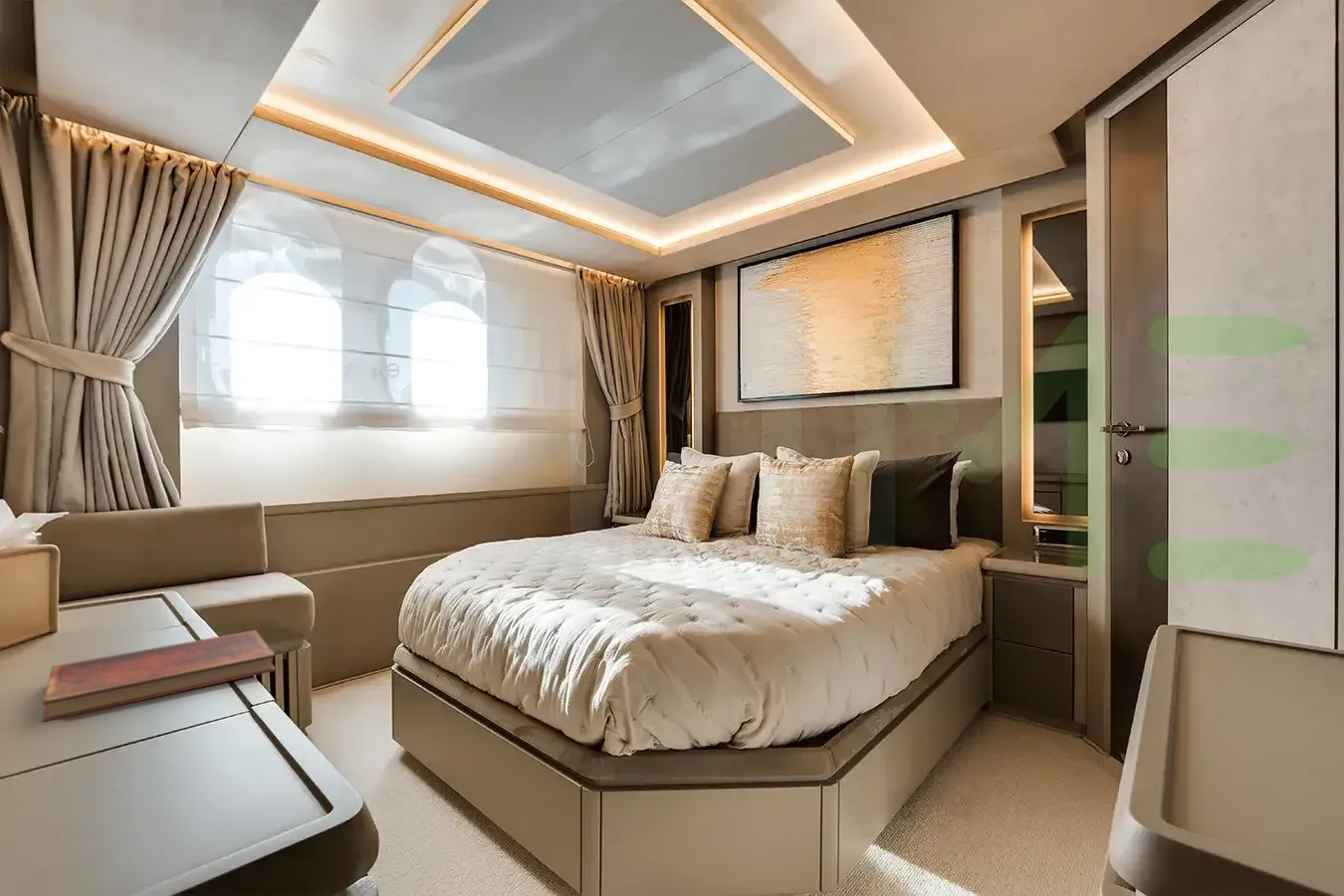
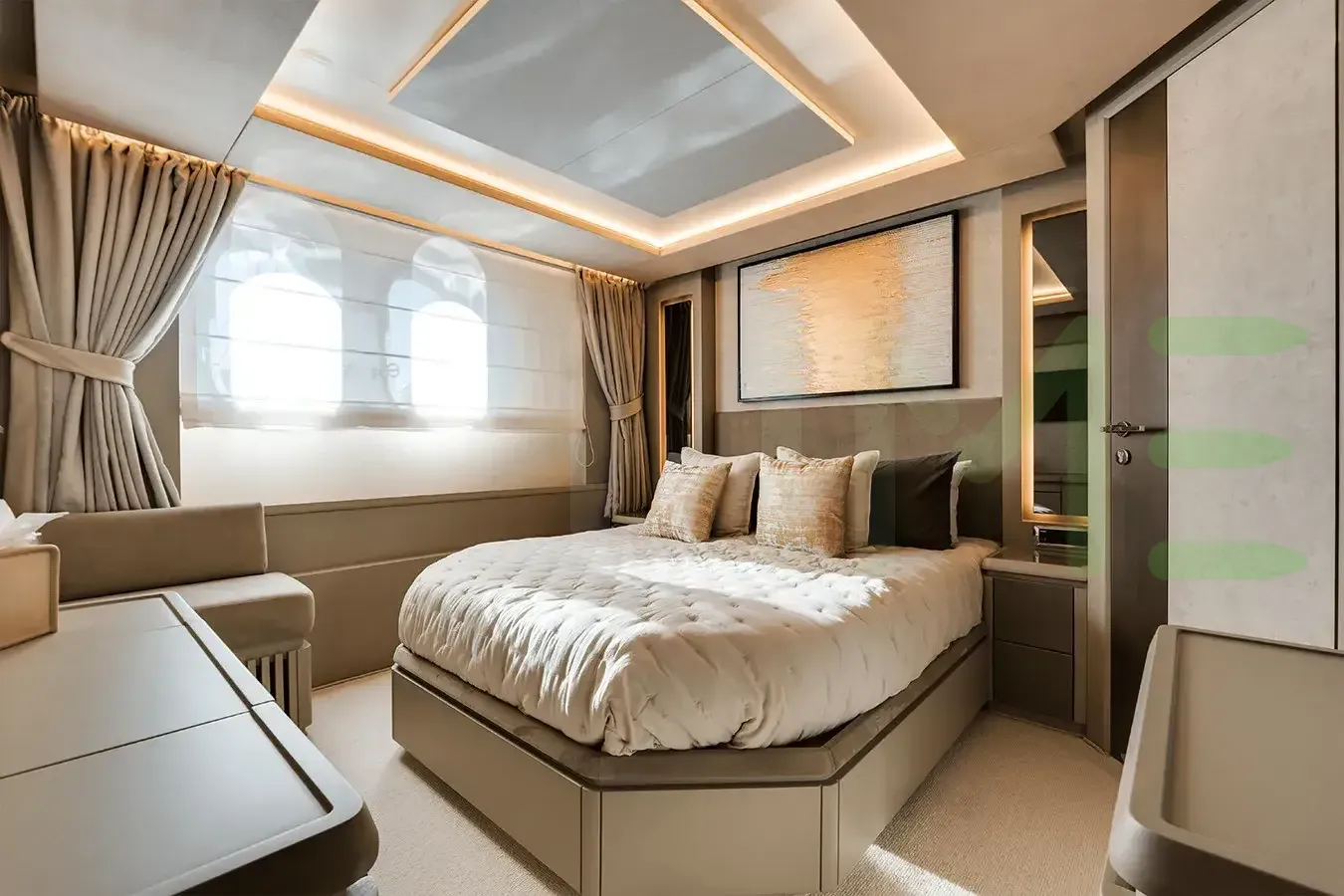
- diary [42,629,277,723]
